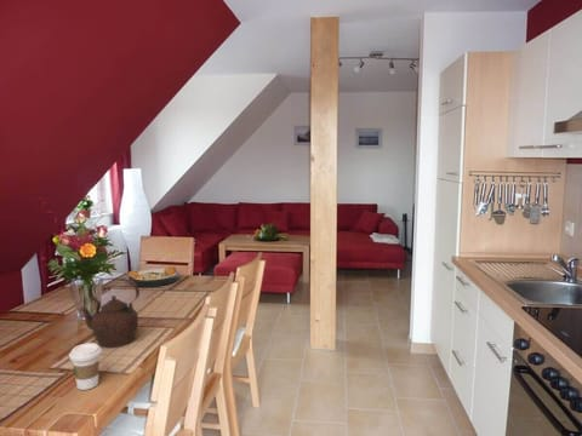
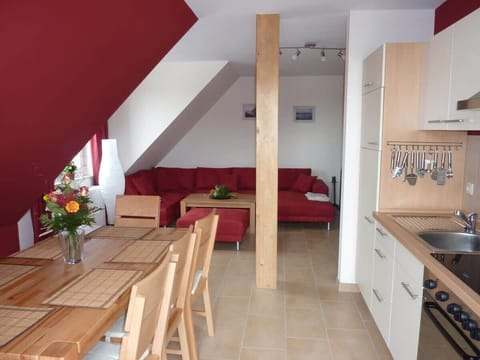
- plate [127,266,181,288]
- coffee cup [68,342,103,391]
- teapot [79,277,141,349]
